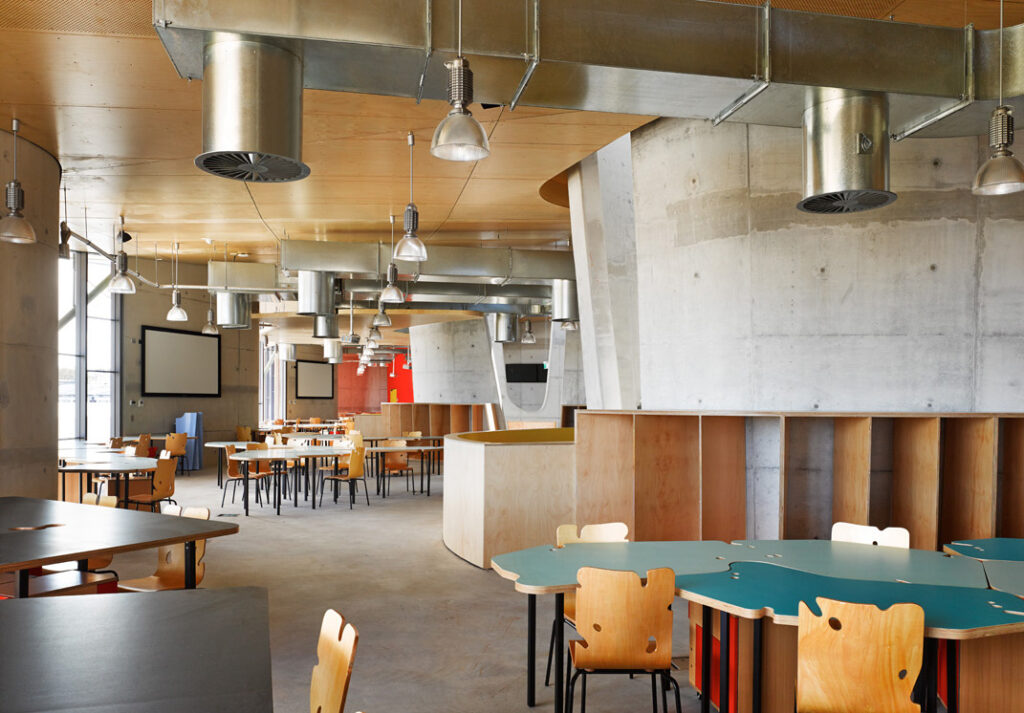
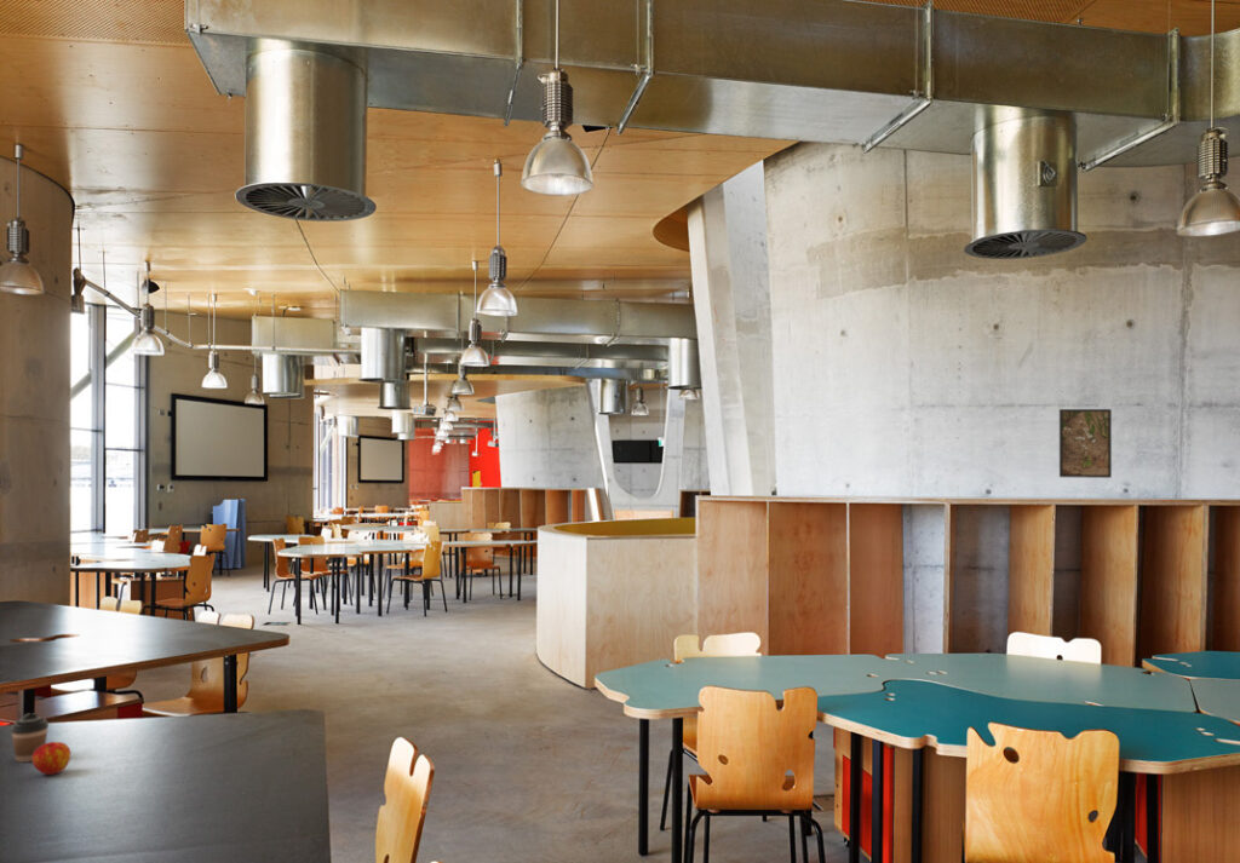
+ apple [31,741,71,776]
+ coffee cup [10,712,50,764]
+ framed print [1058,408,1113,479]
